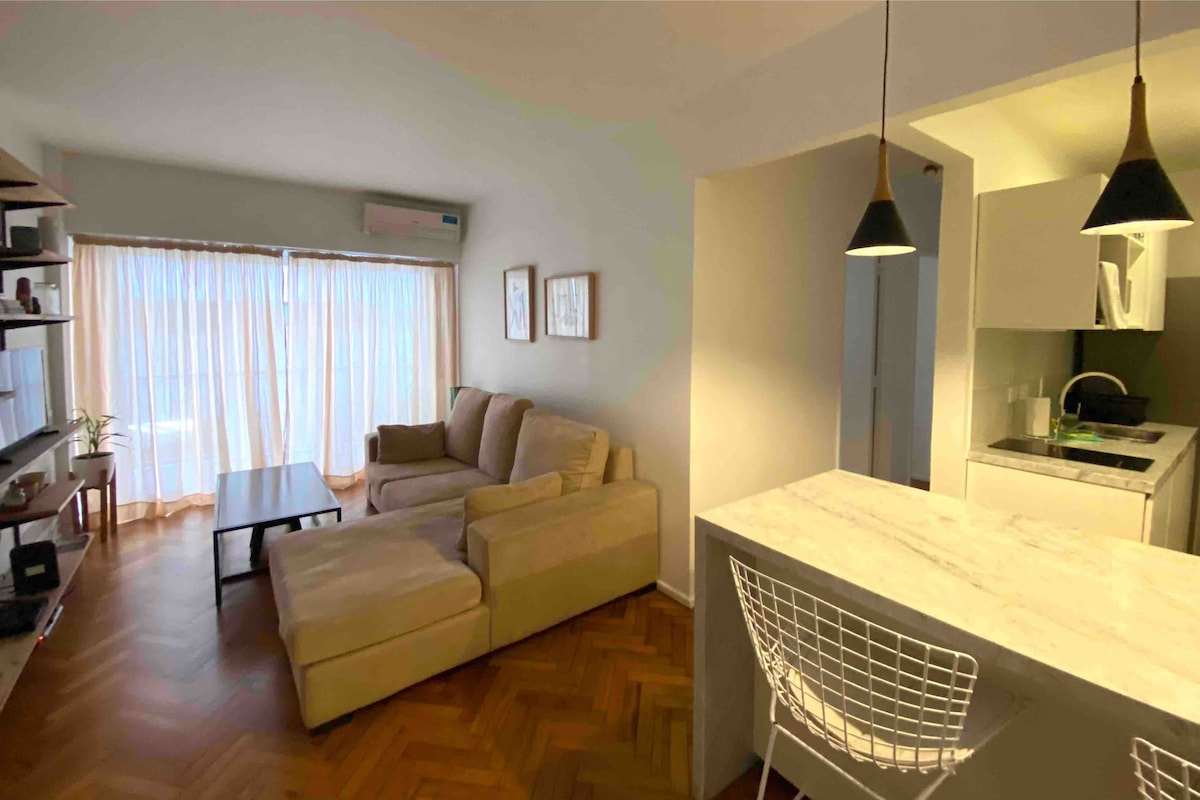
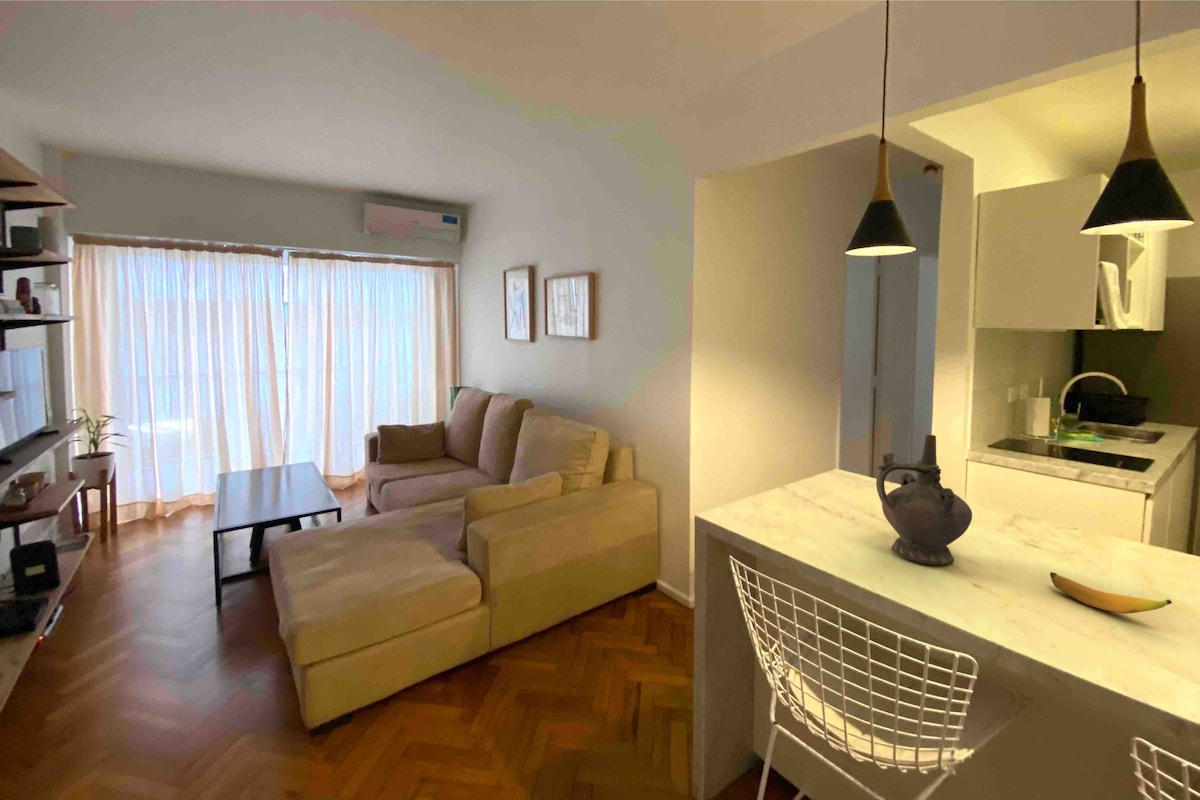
+ banana [1049,571,1173,615]
+ ceremonial vessel [875,434,973,566]
